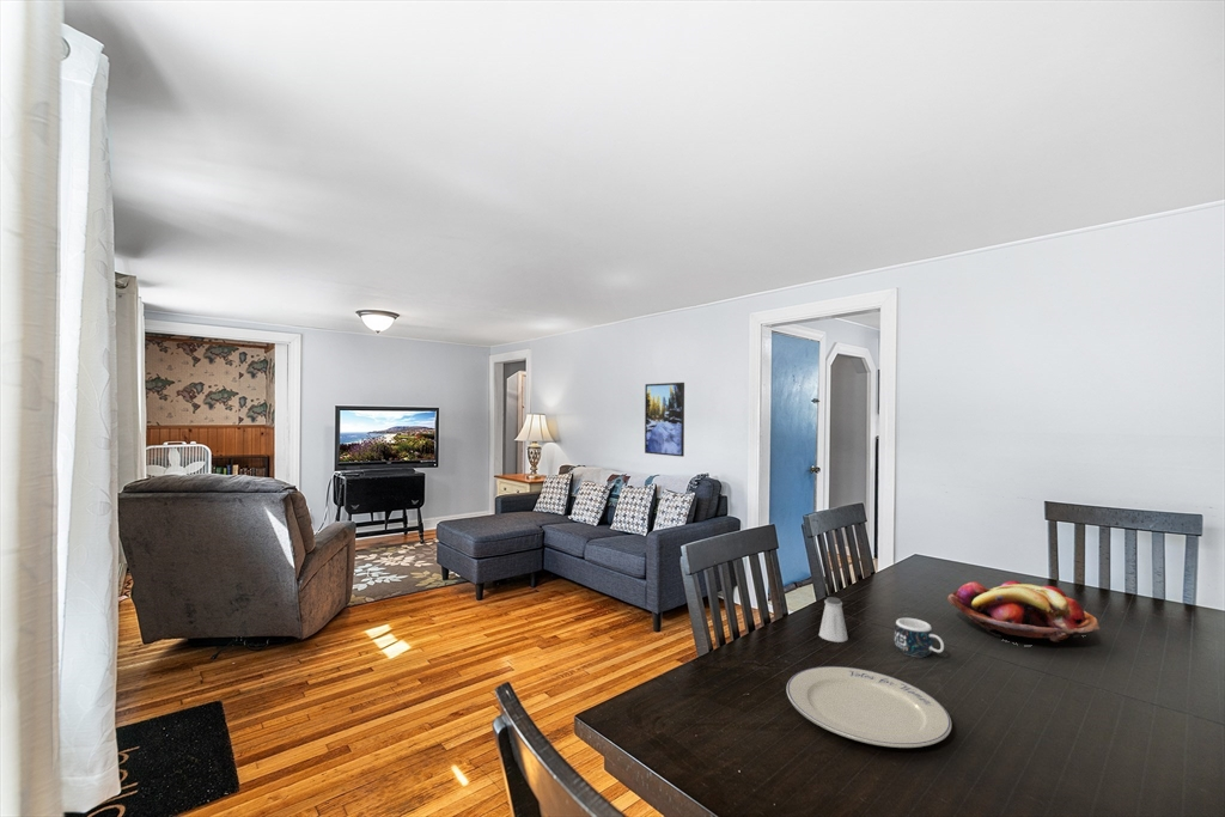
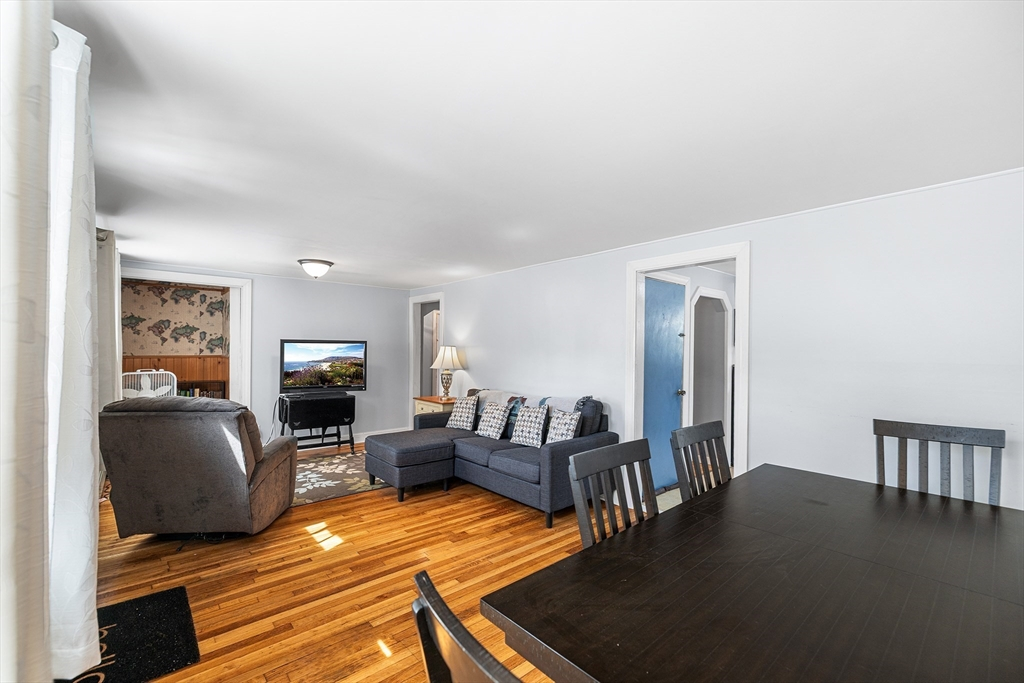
- mug [892,617,945,658]
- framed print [644,382,685,458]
- chinaware [785,665,952,749]
- saltshaker [818,596,849,644]
- fruit basket [946,580,1101,647]
